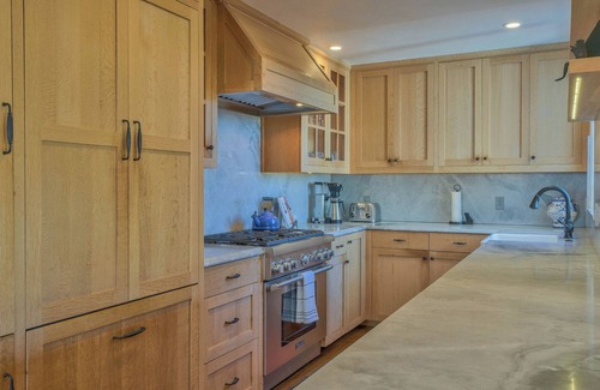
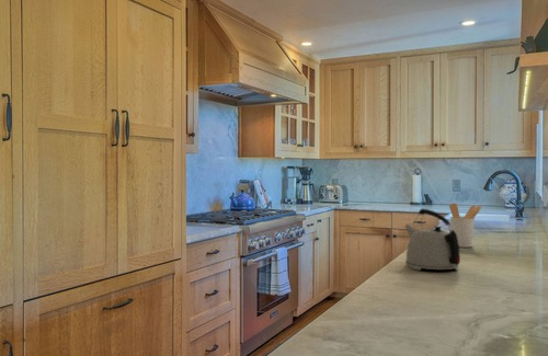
+ utensil holder [448,202,483,249]
+ kettle [403,207,461,272]
